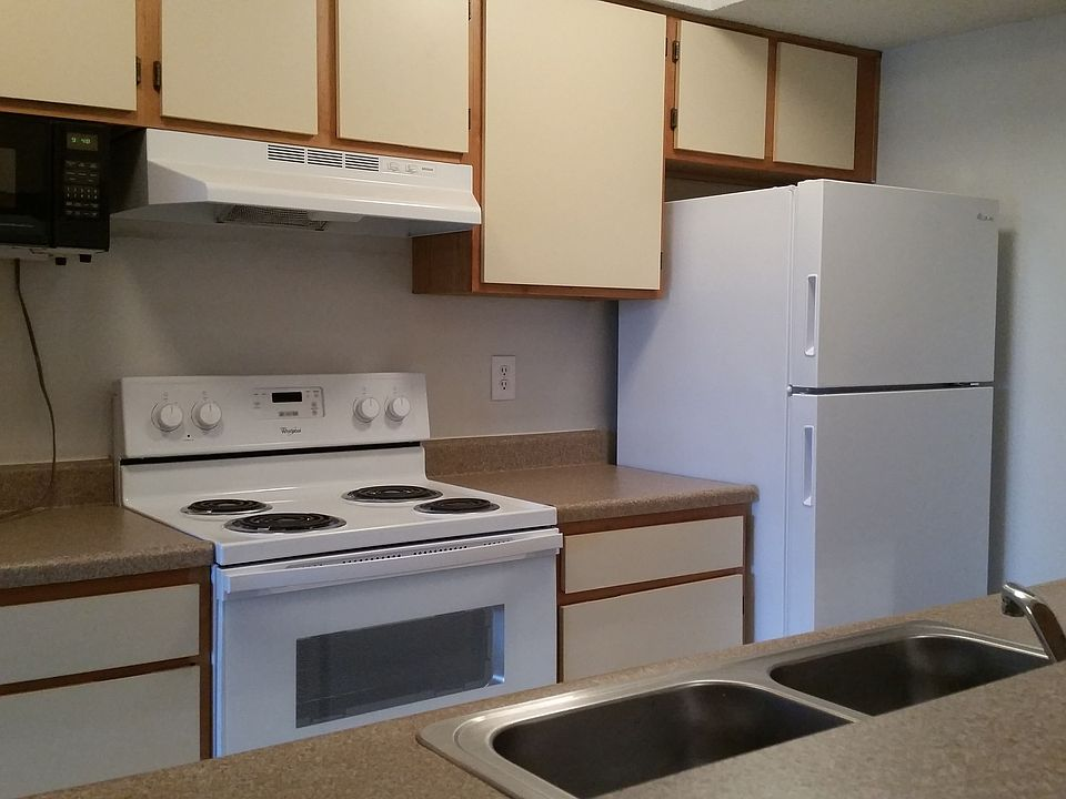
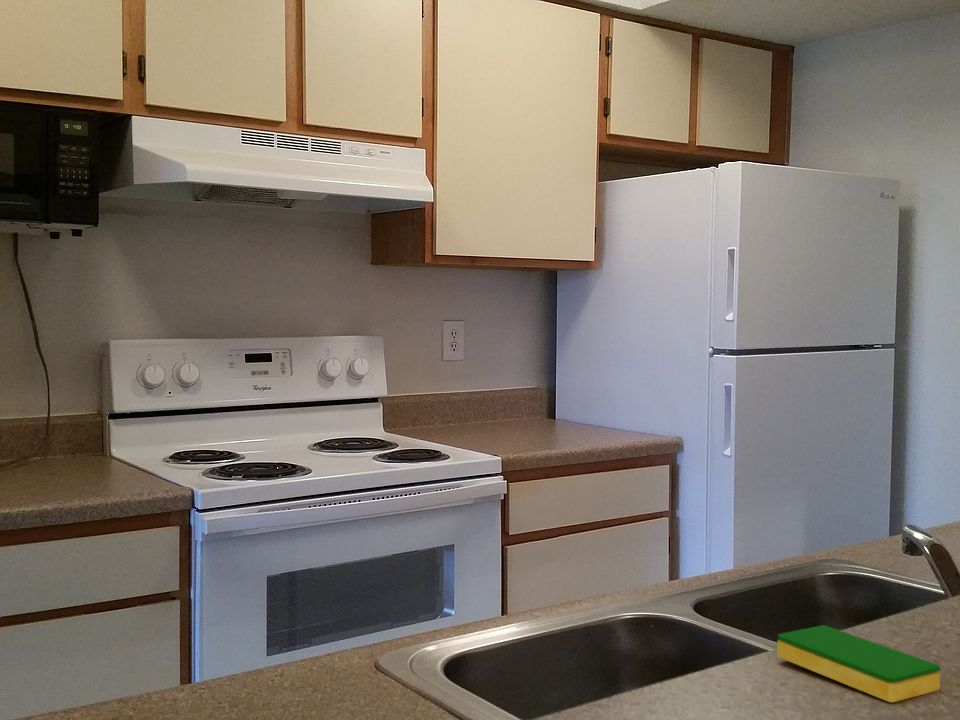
+ dish sponge [776,624,941,704]
